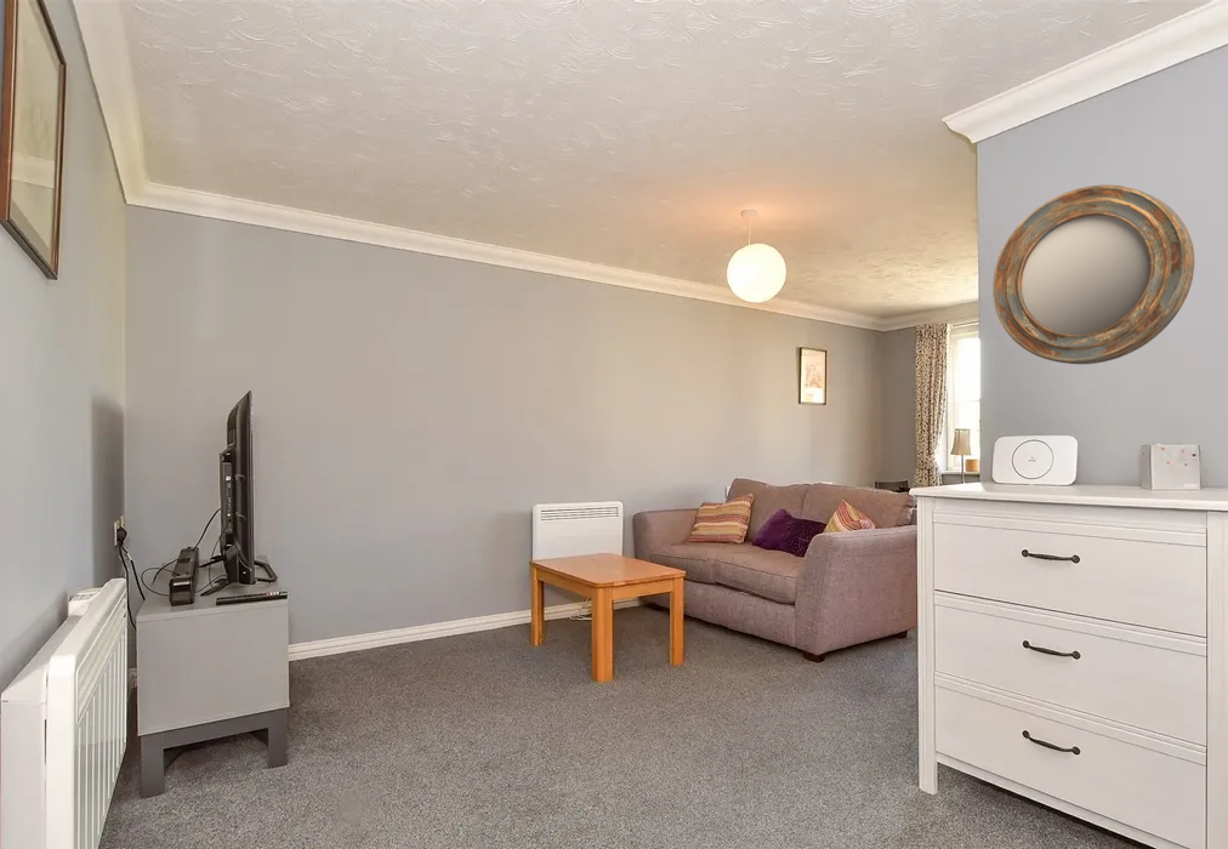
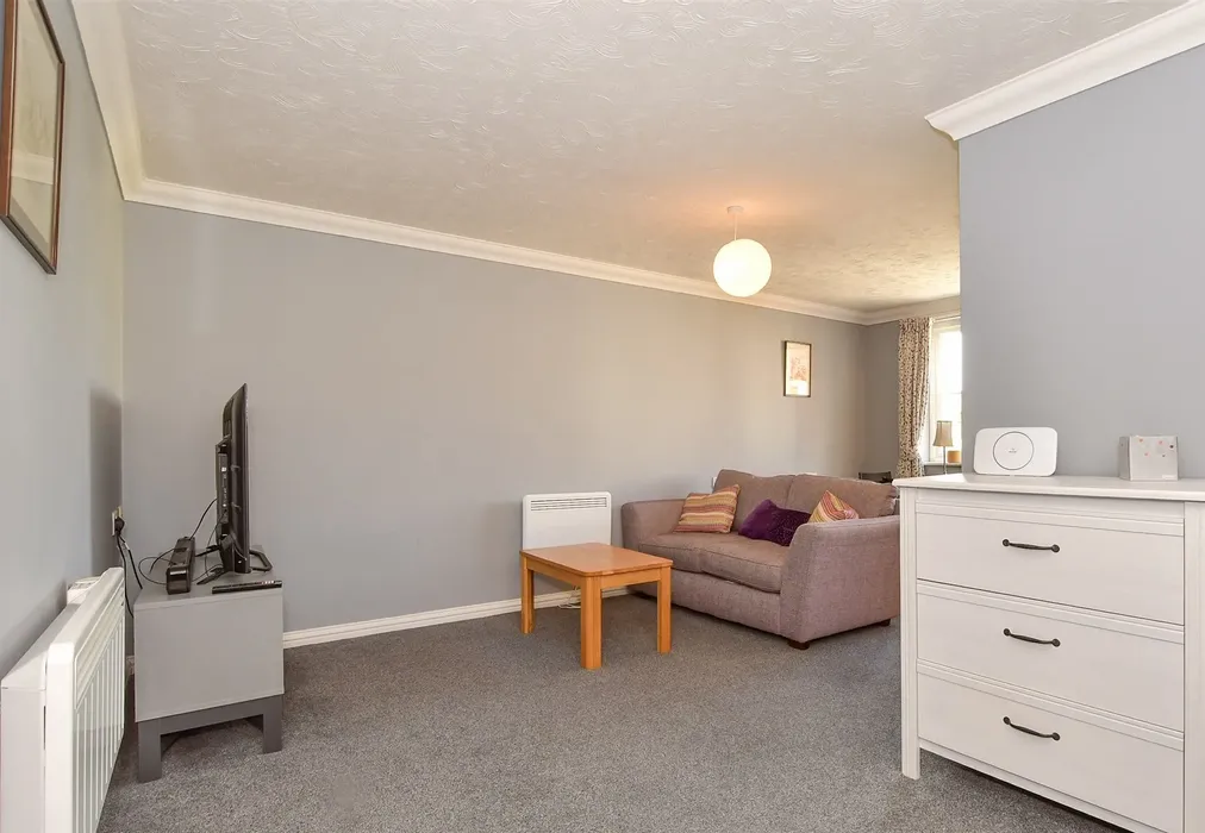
- home mirror [991,184,1195,365]
